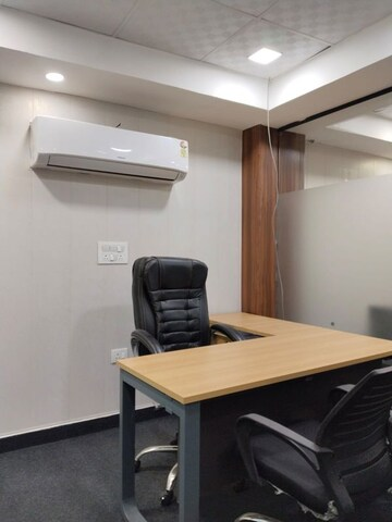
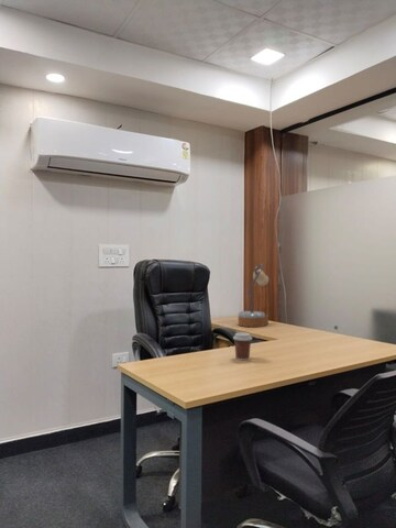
+ coffee cup [232,331,253,361]
+ table lamp [238,263,270,328]
